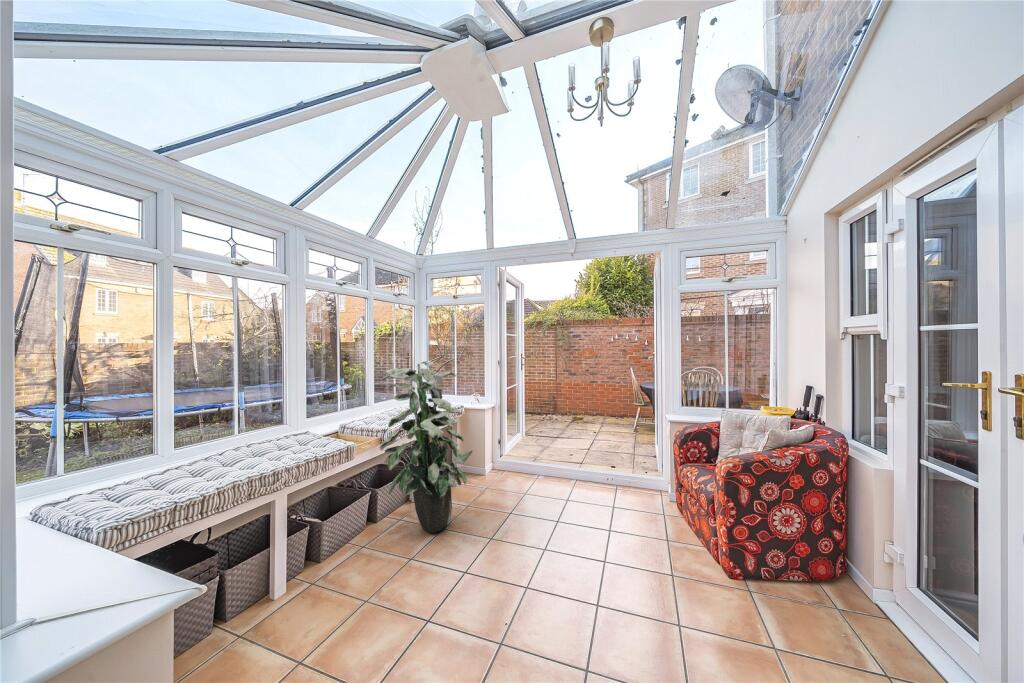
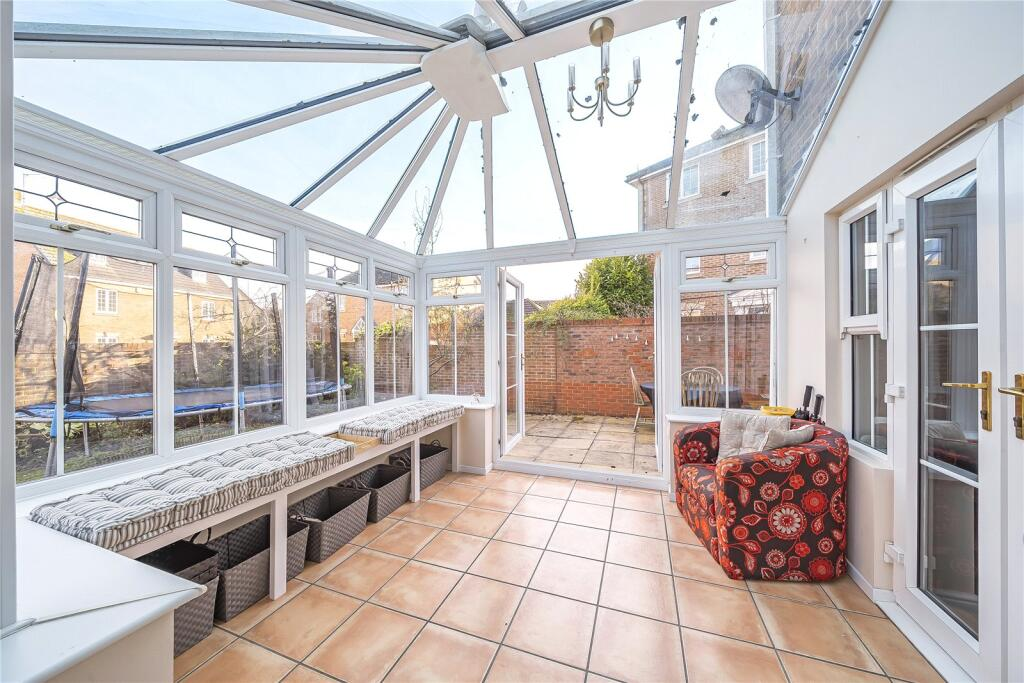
- indoor plant [379,360,474,534]
